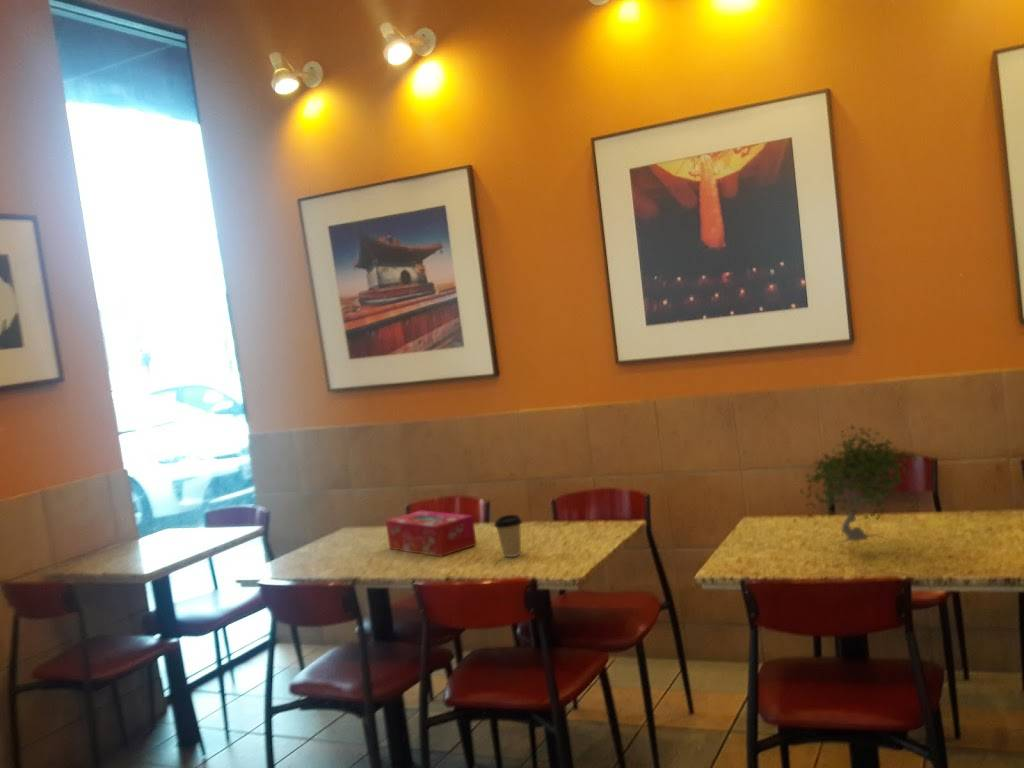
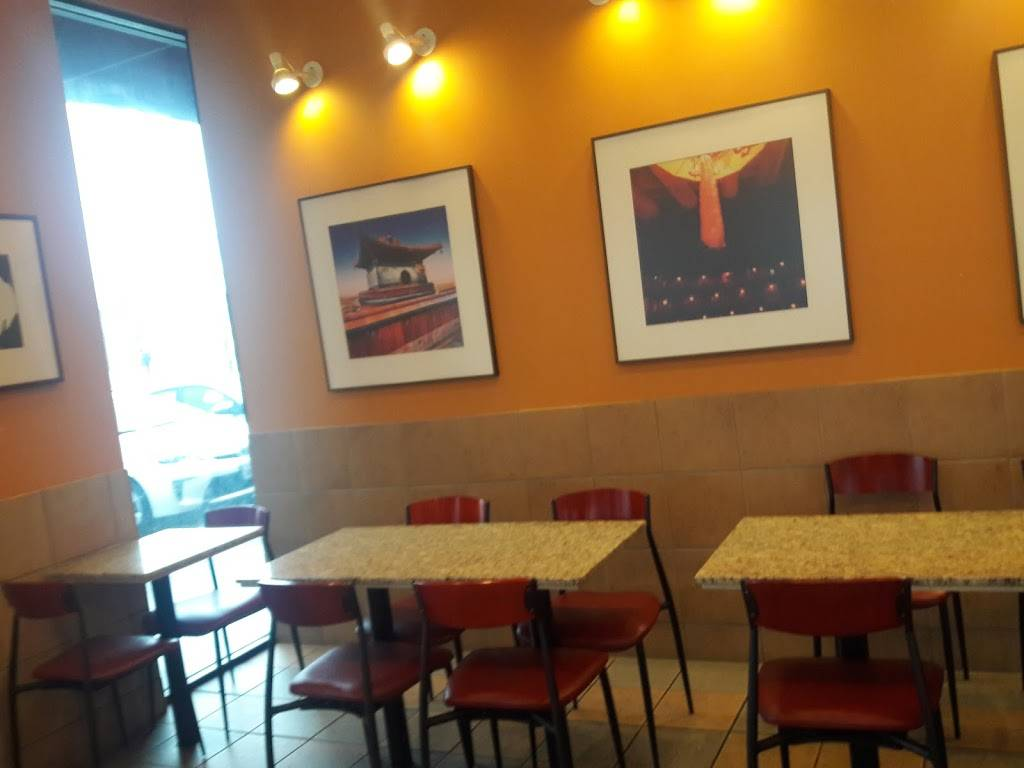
- coffee cup [493,514,523,558]
- tissue box [385,510,478,558]
- plant [798,424,920,544]
